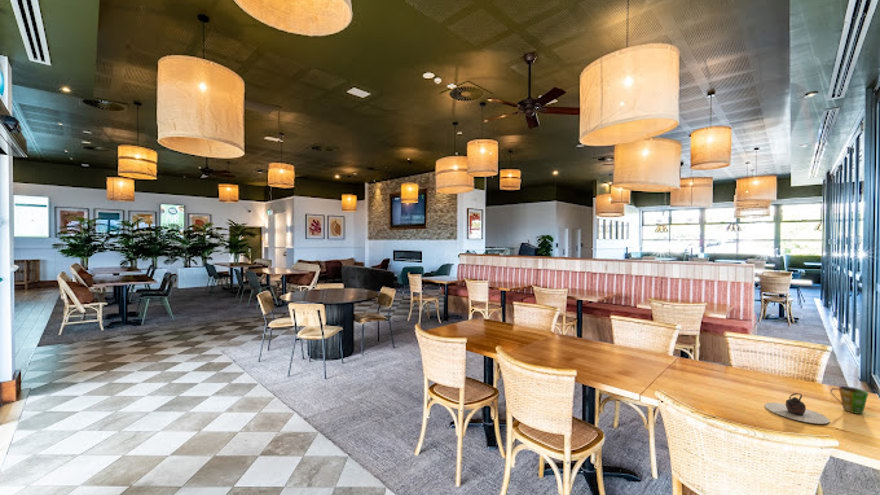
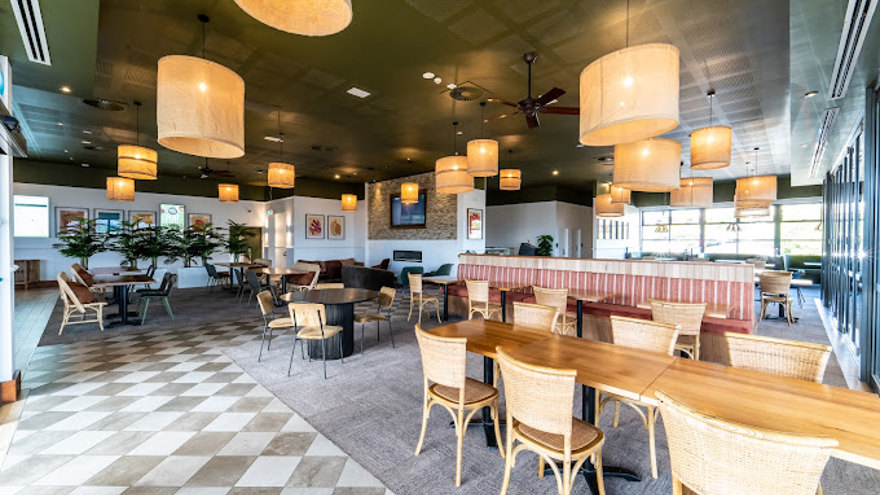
- teapot [764,392,830,425]
- cup [829,385,869,415]
